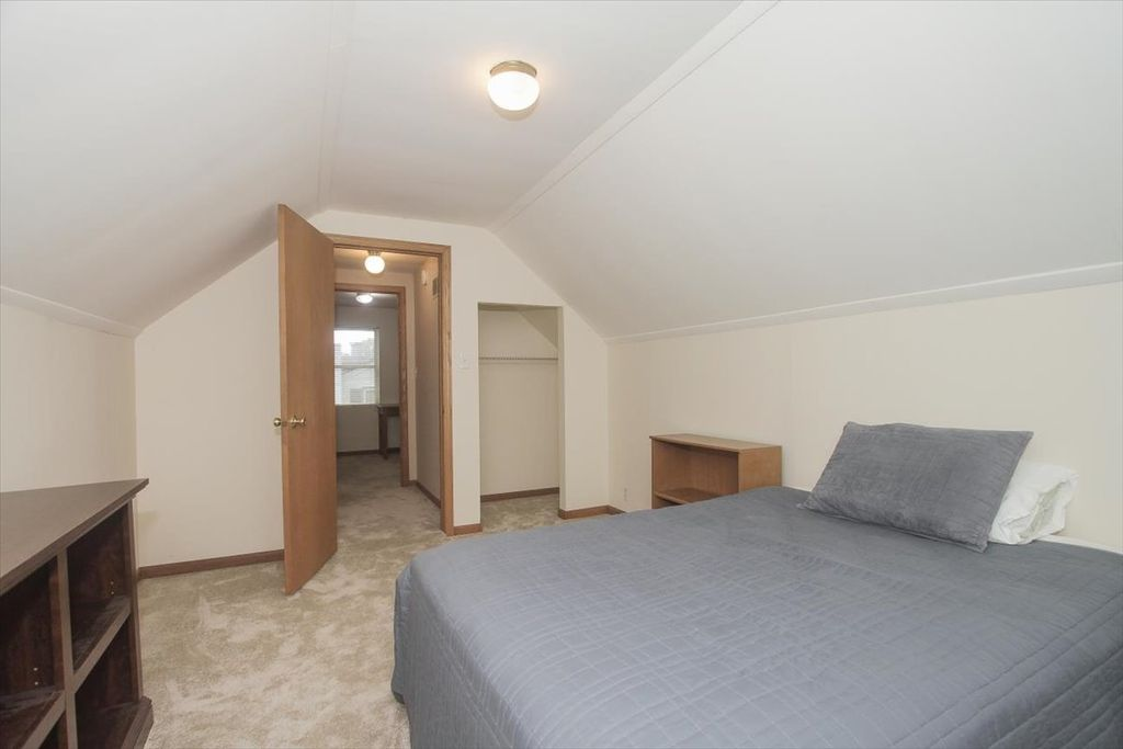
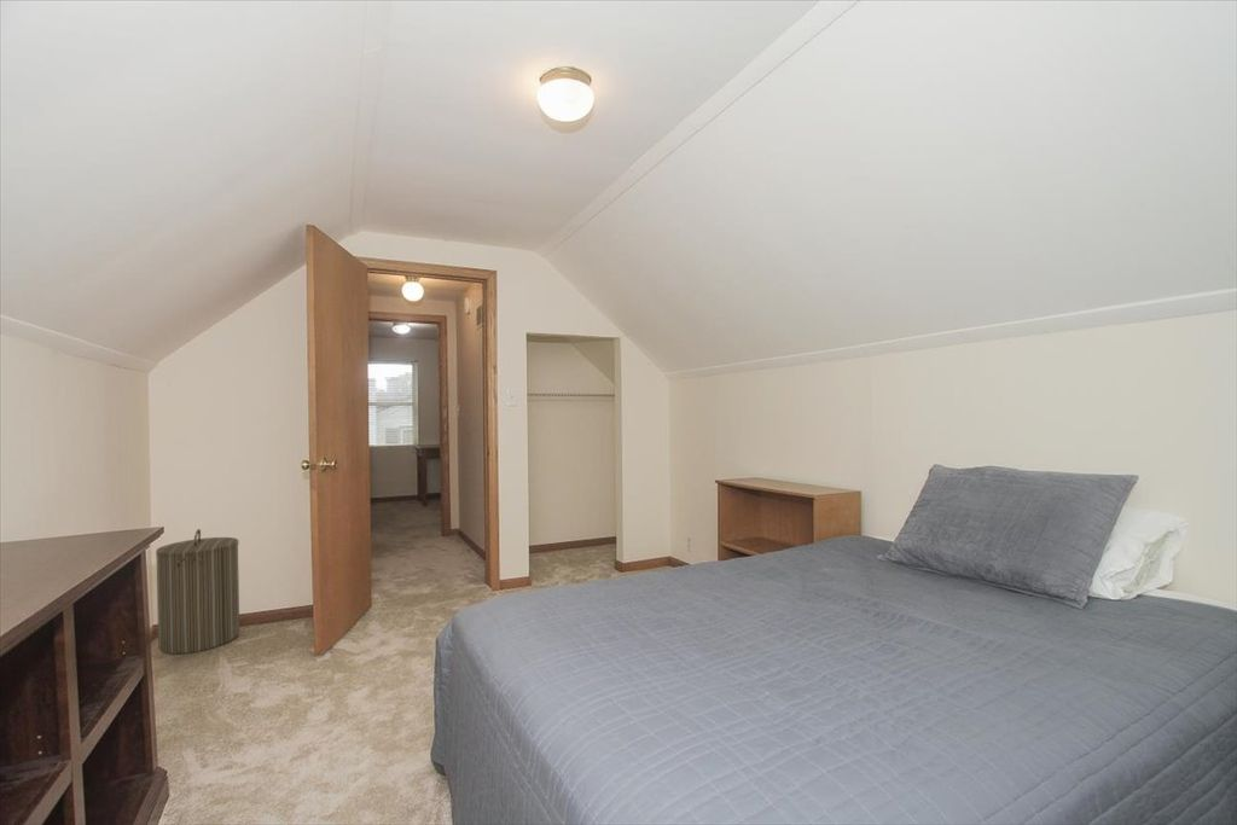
+ laundry hamper [155,528,240,655]
